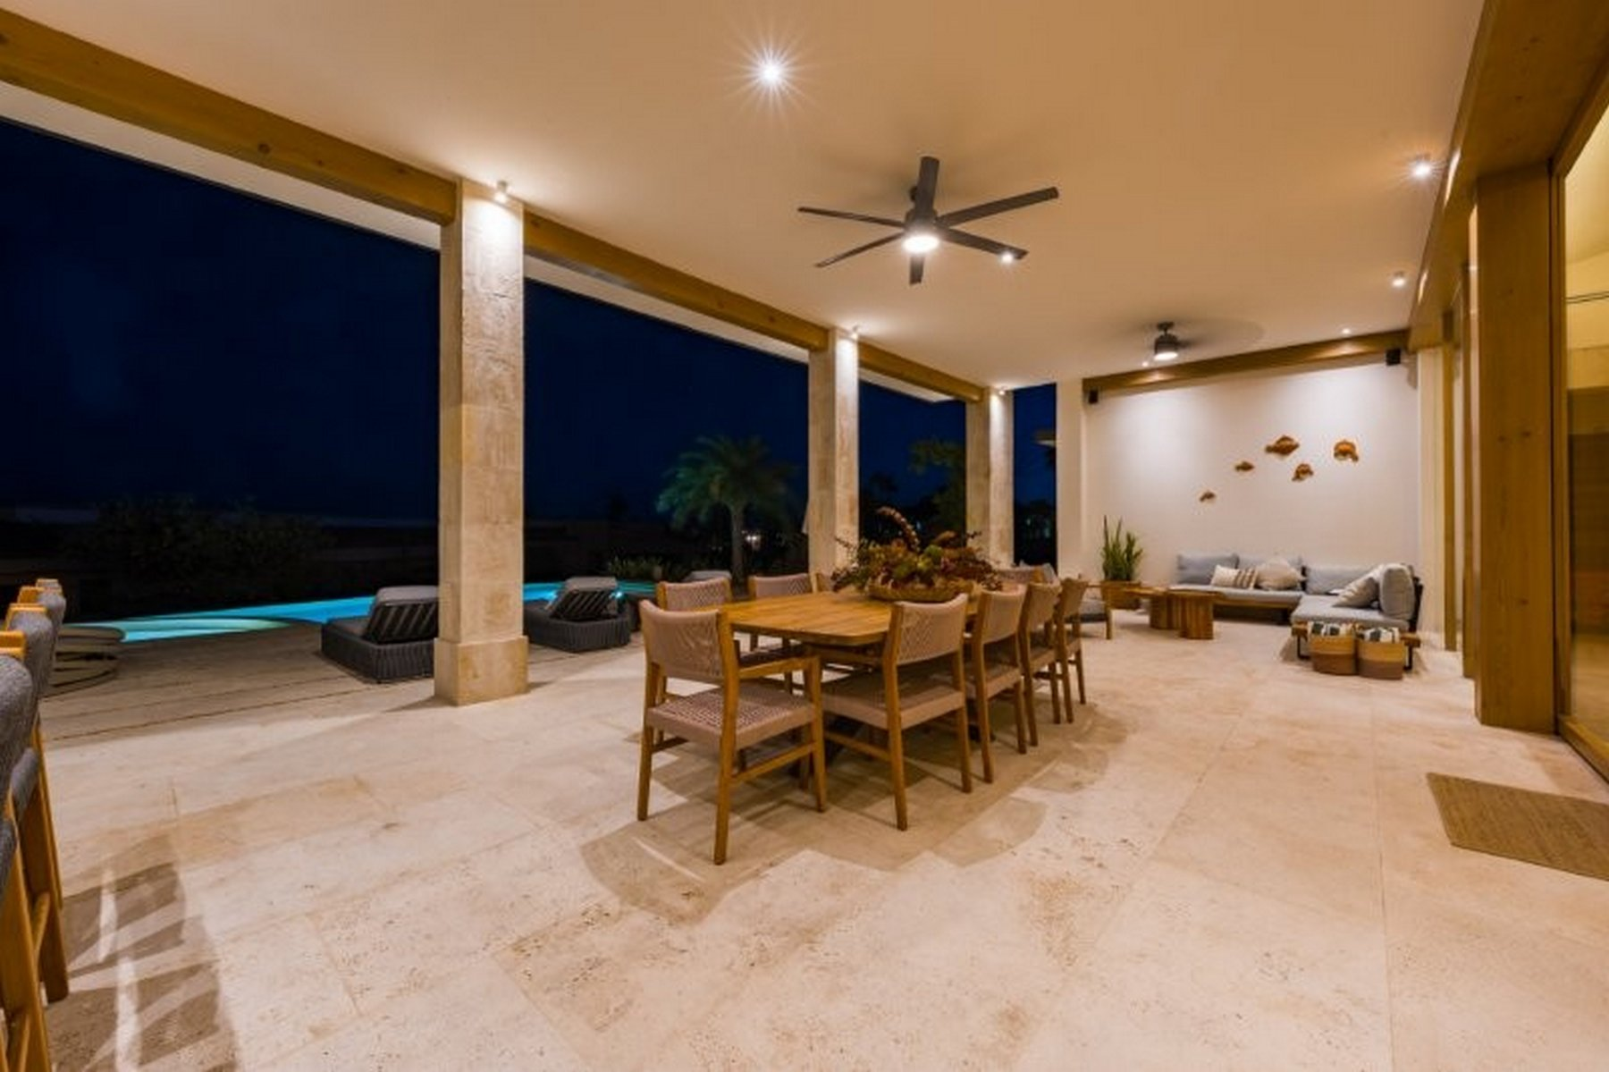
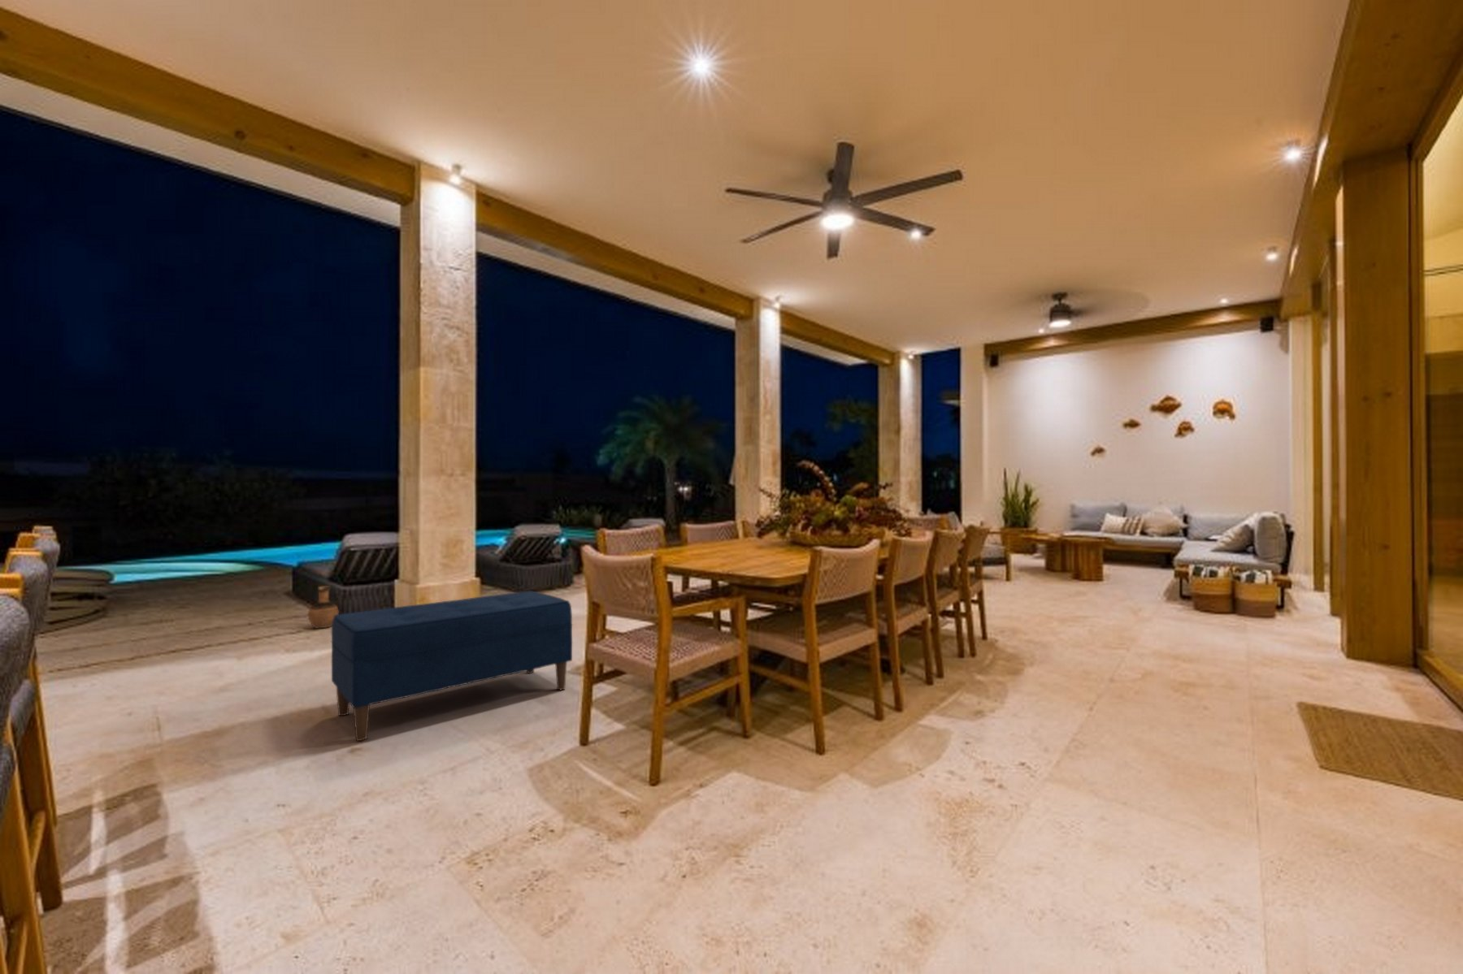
+ bench [331,590,573,741]
+ ceramic jug [307,585,339,629]
